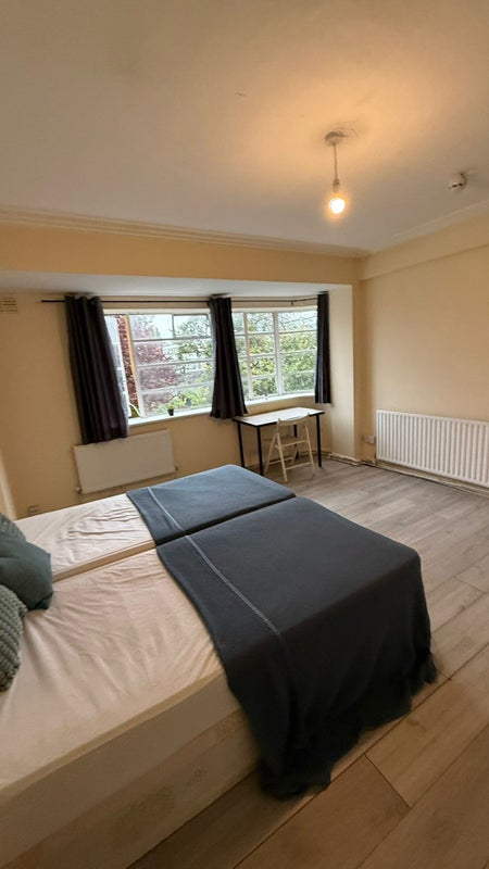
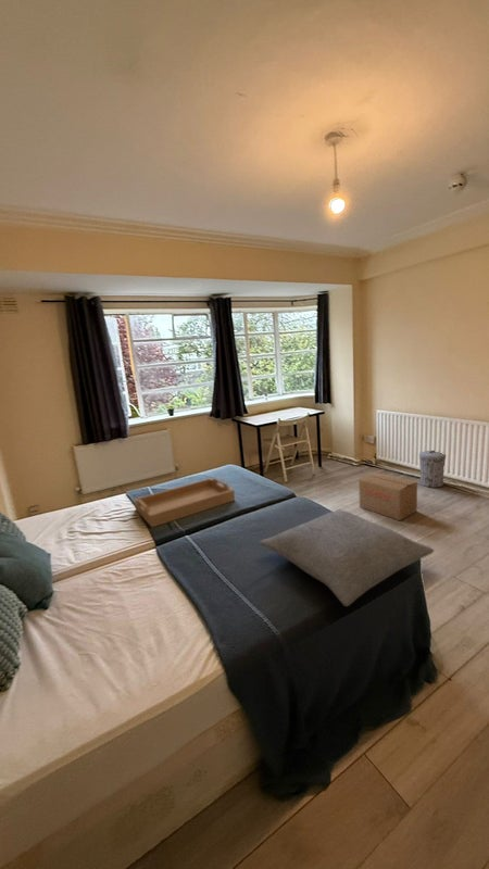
+ pillow [258,508,435,607]
+ cardboard box [358,471,418,521]
+ serving tray [133,477,236,528]
+ trash can [418,450,447,489]
